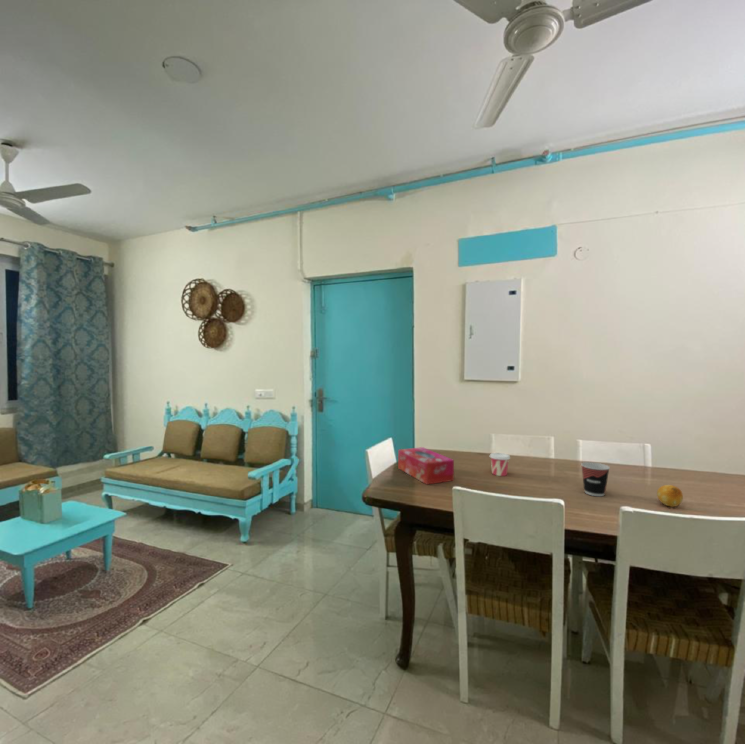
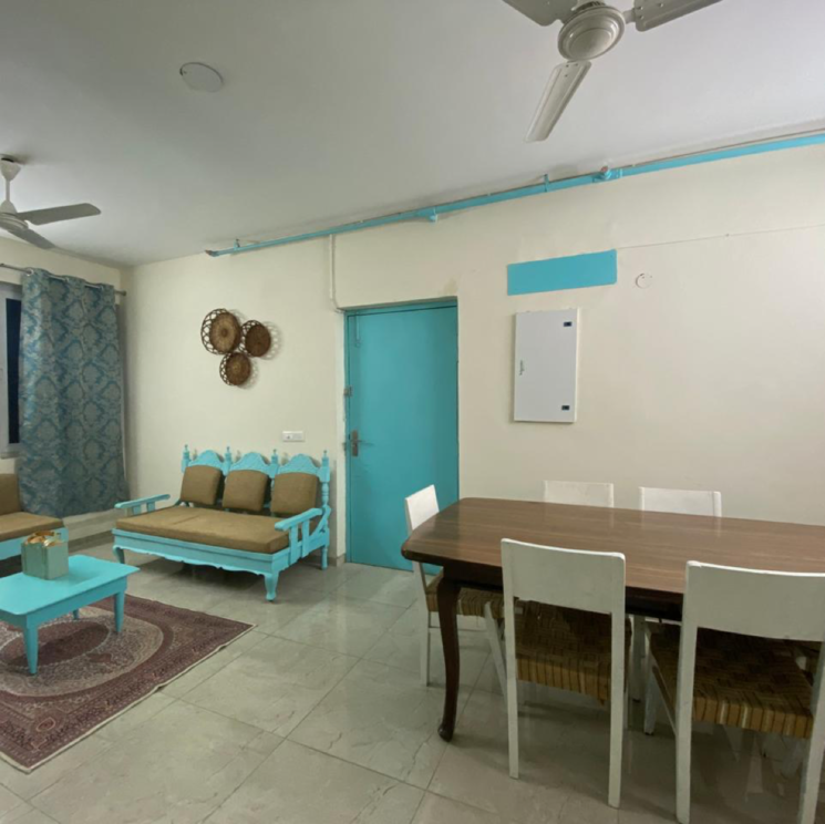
- fruit [656,484,684,508]
- cup [489,452,511,477]
- tissue box [397,446,455,486]
- cup [580,461,611,497]
